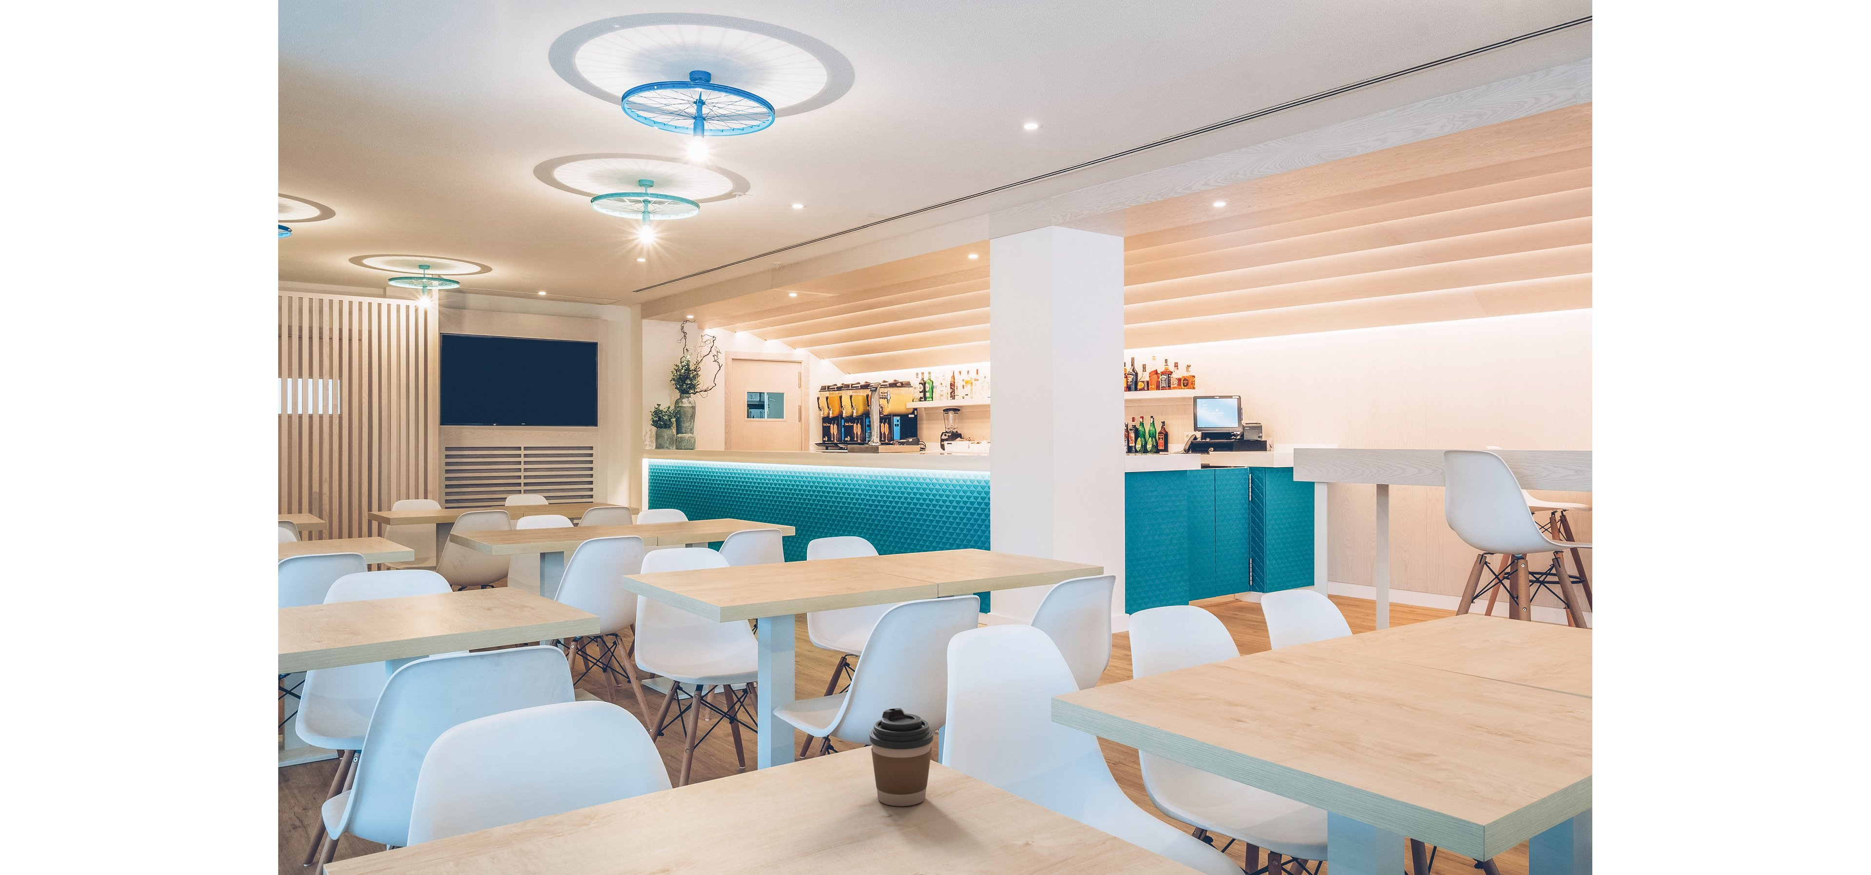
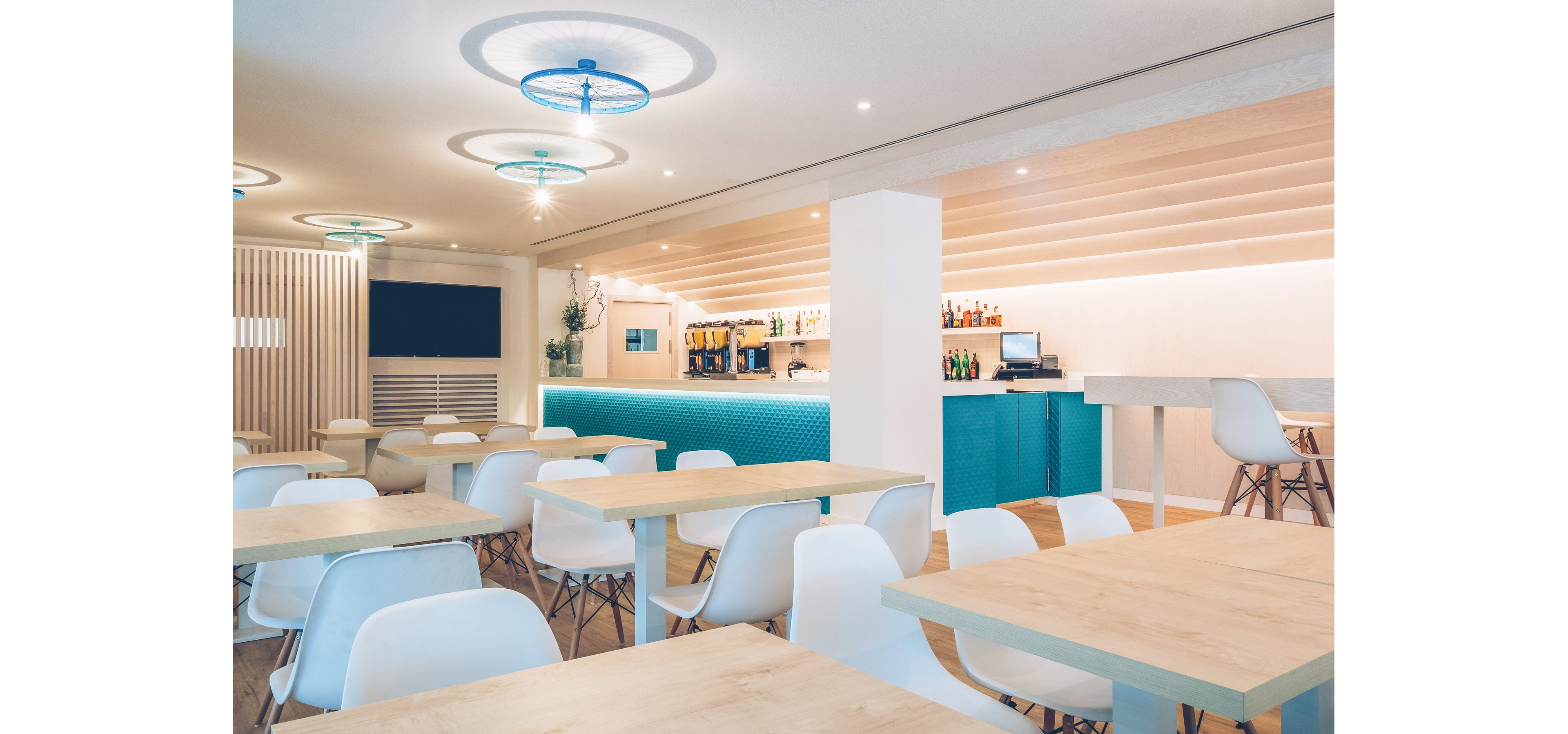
- coffee cup [869,708,934,807]
